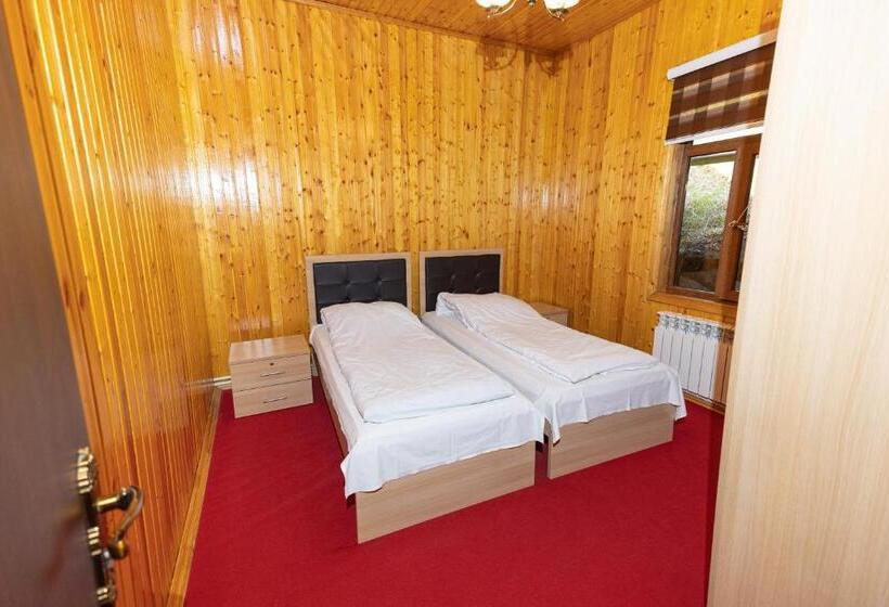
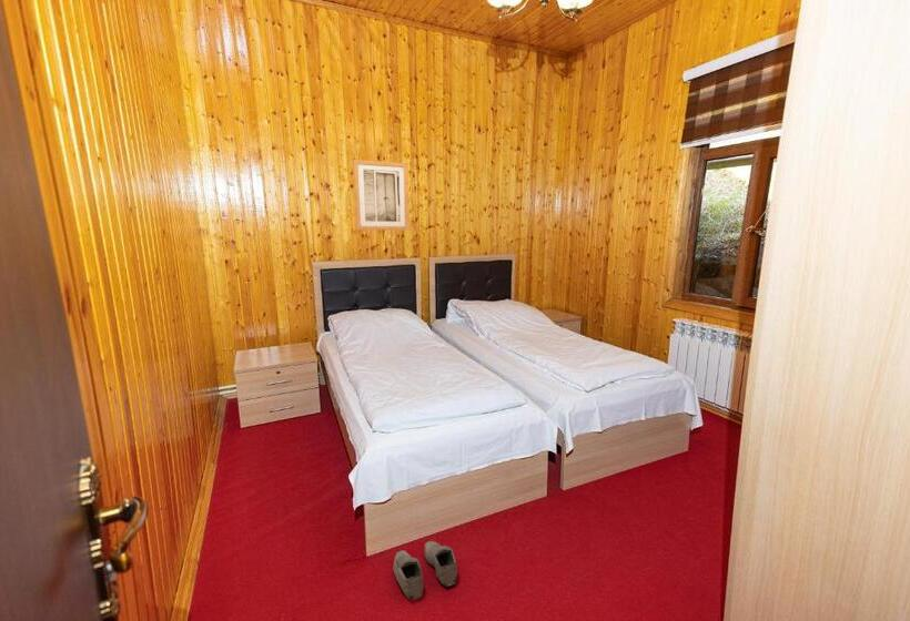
+ shoe [392,539,458,601]
+ wall art [352,159,411,231]
